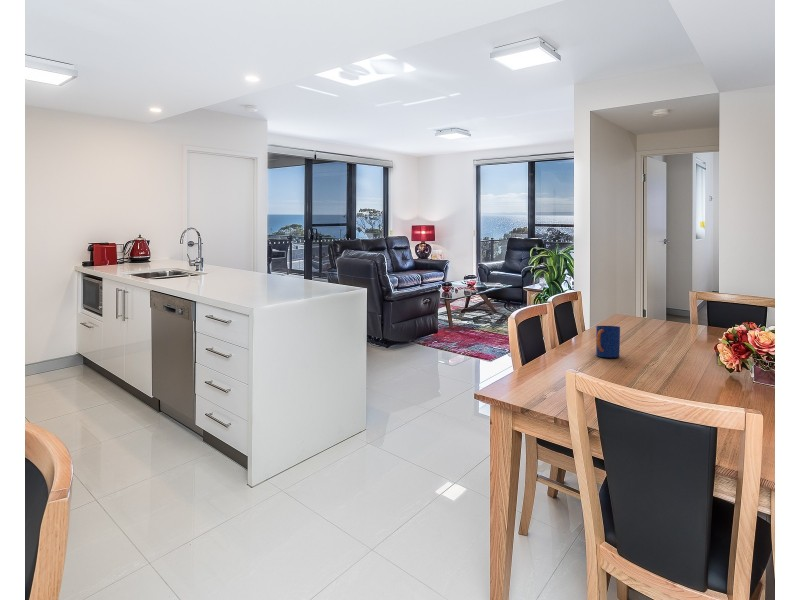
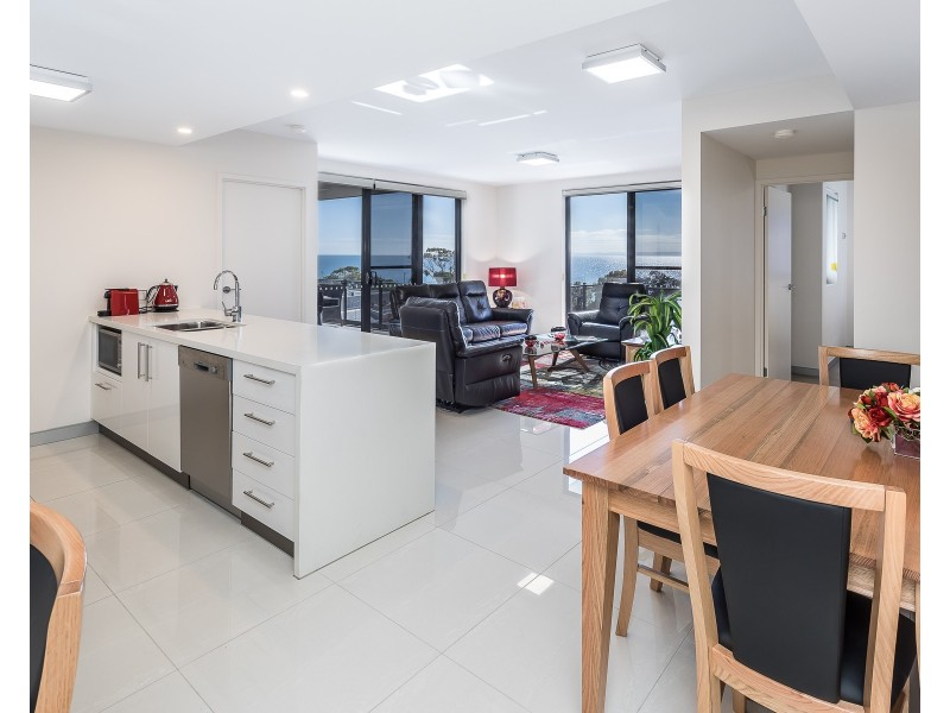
- mug [595,325,621,359]
